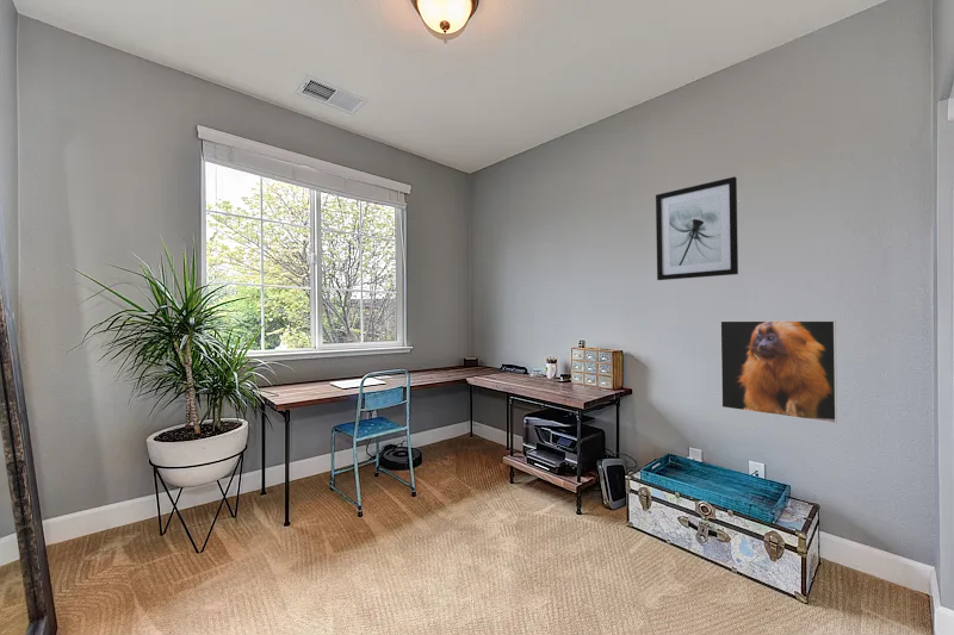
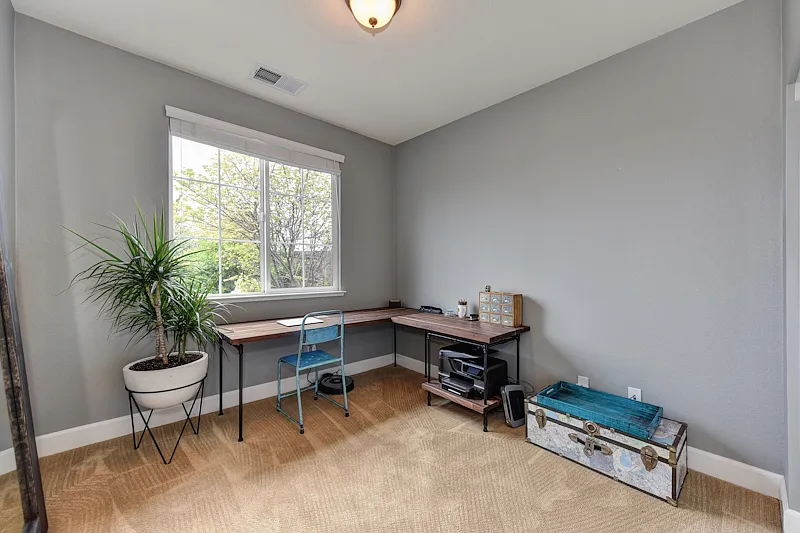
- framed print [719,319,838,424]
- wall art [655,175,739,281]
